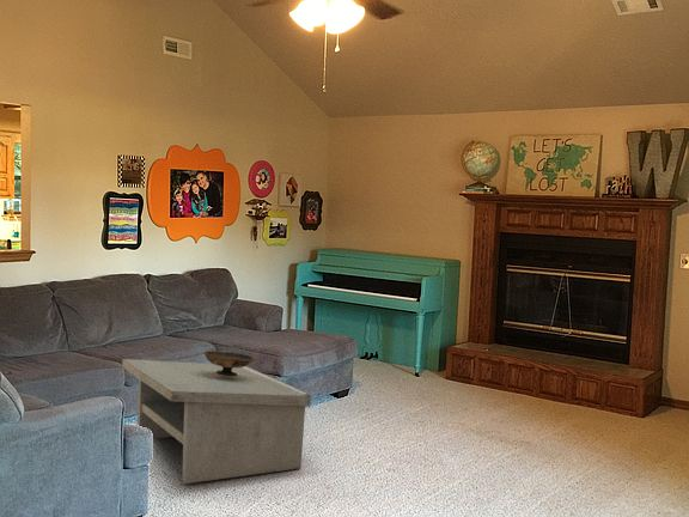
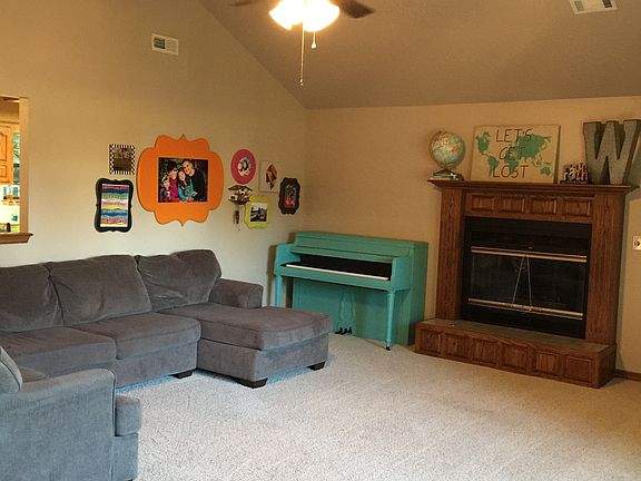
- decorative bowl [203,348,255,376]
- coffee table [121,358,312,485]
